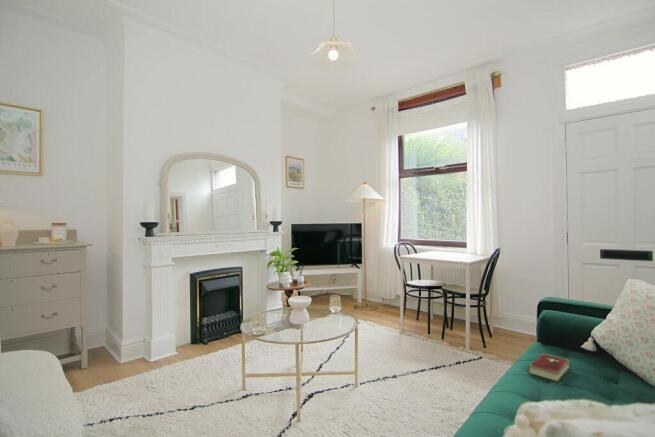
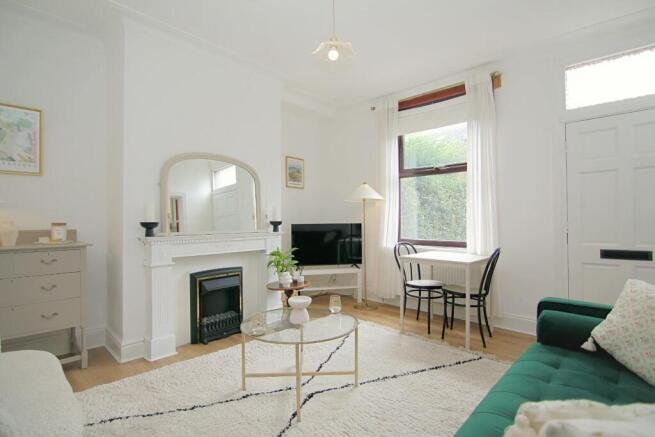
- hardcover book [528,353,571,383]
